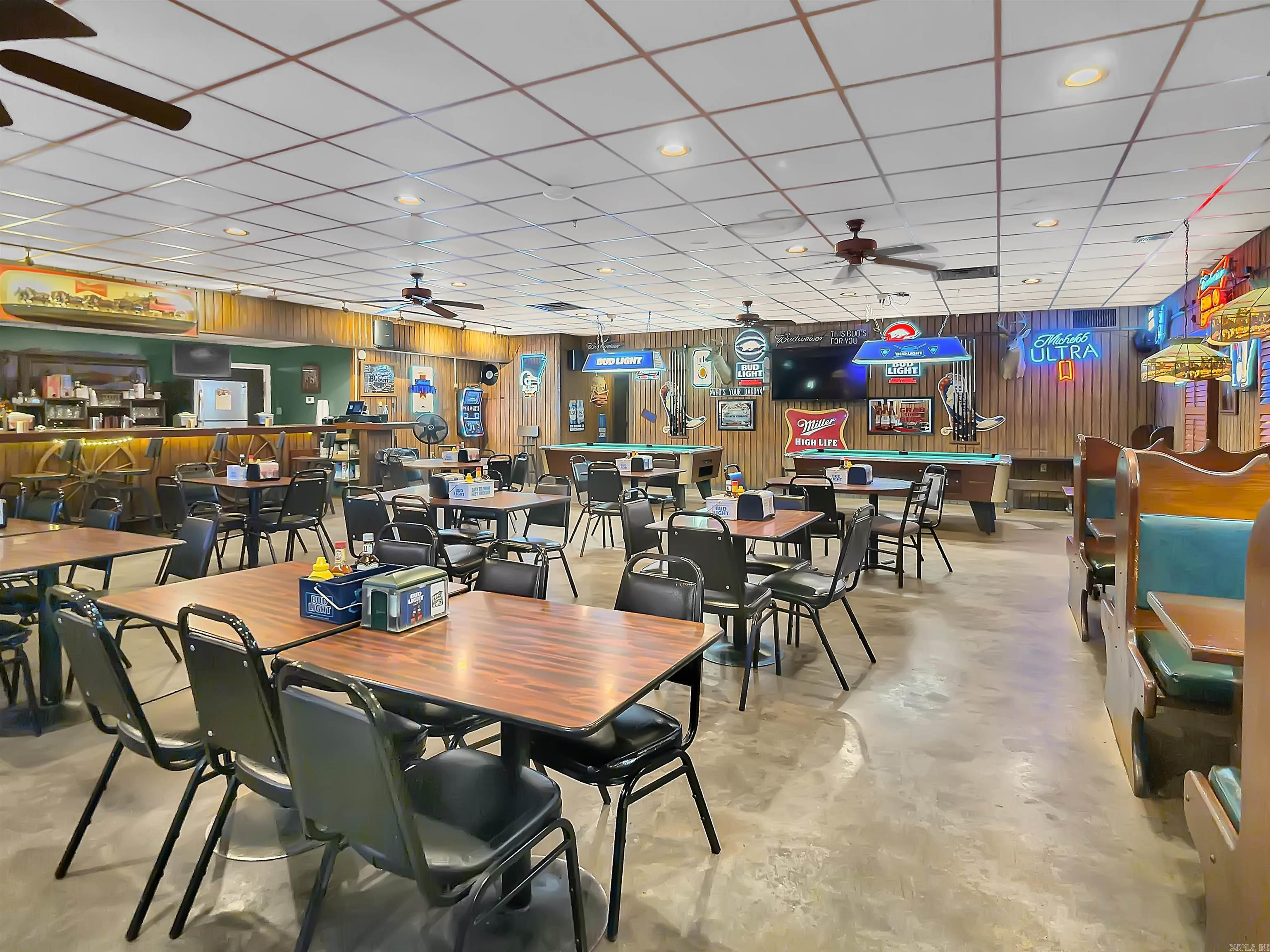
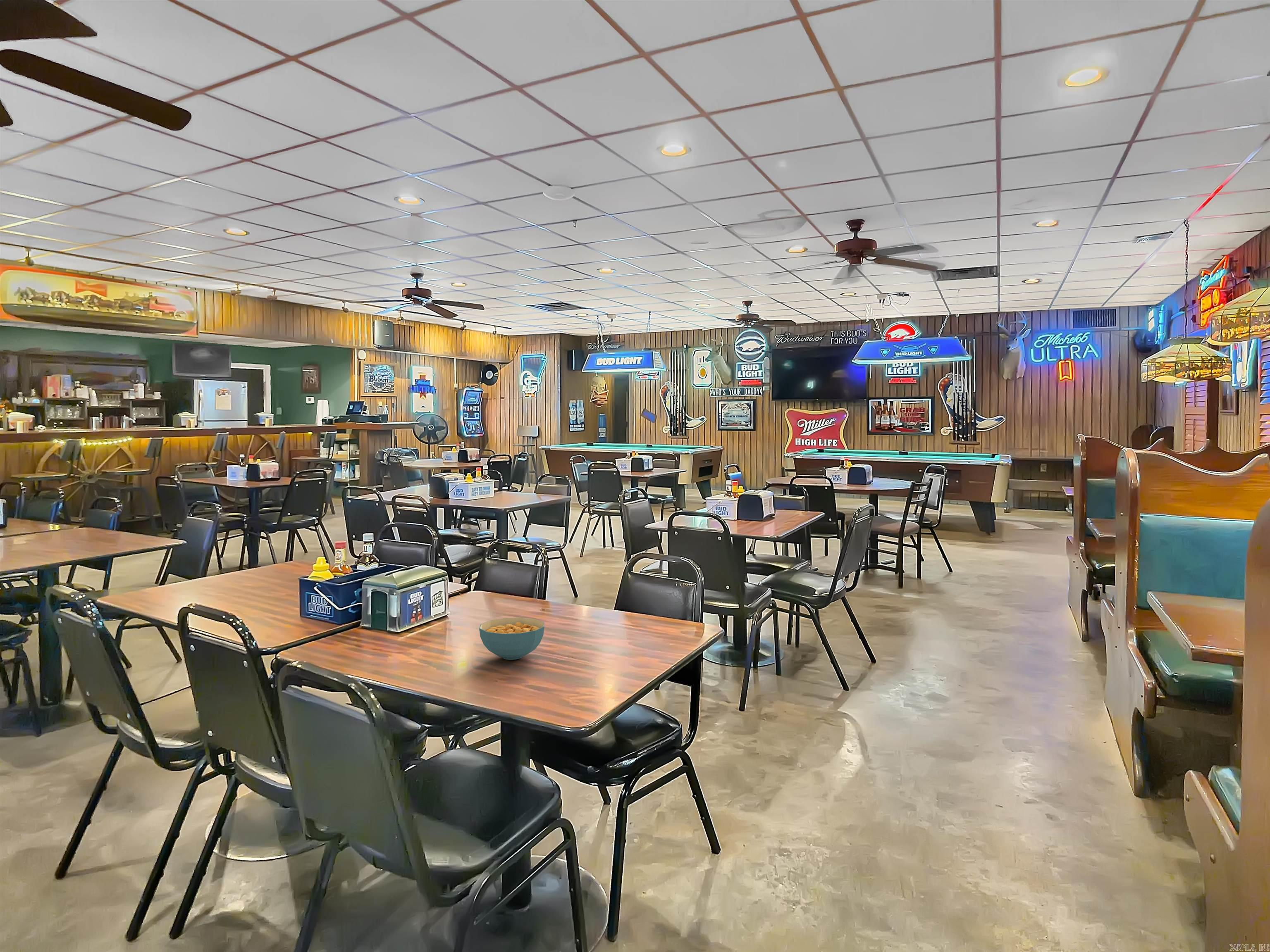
+ cereal bowl [479,617,545,660]
